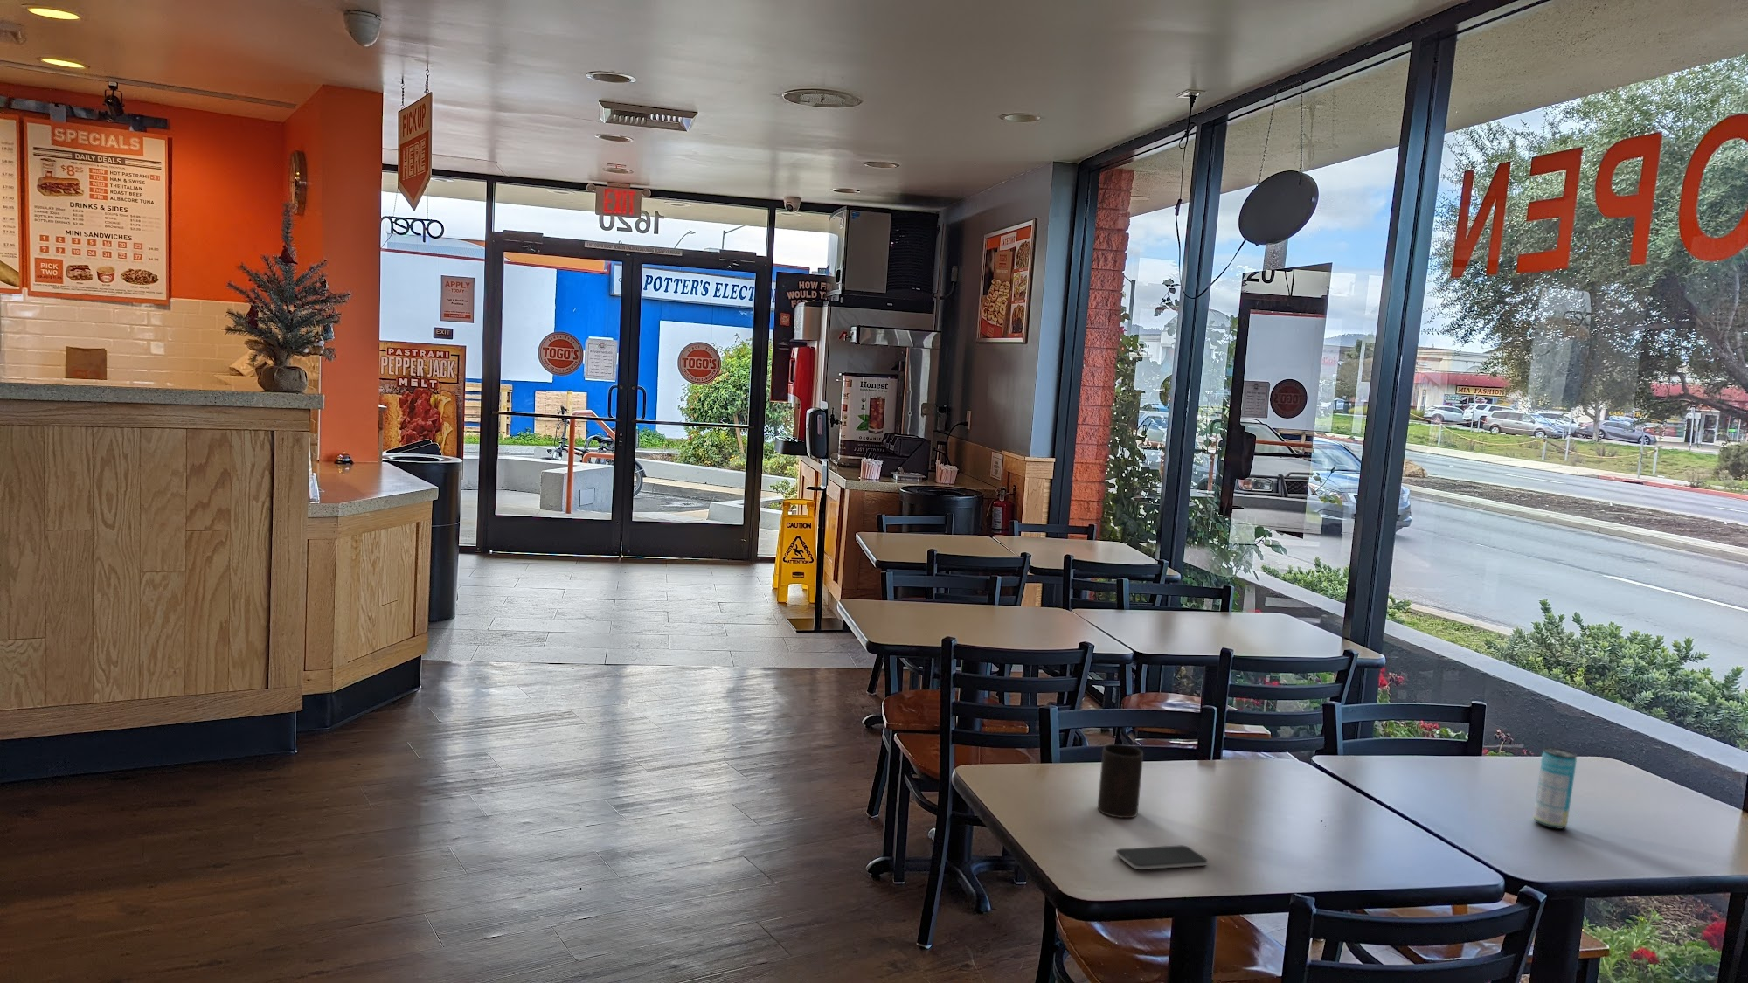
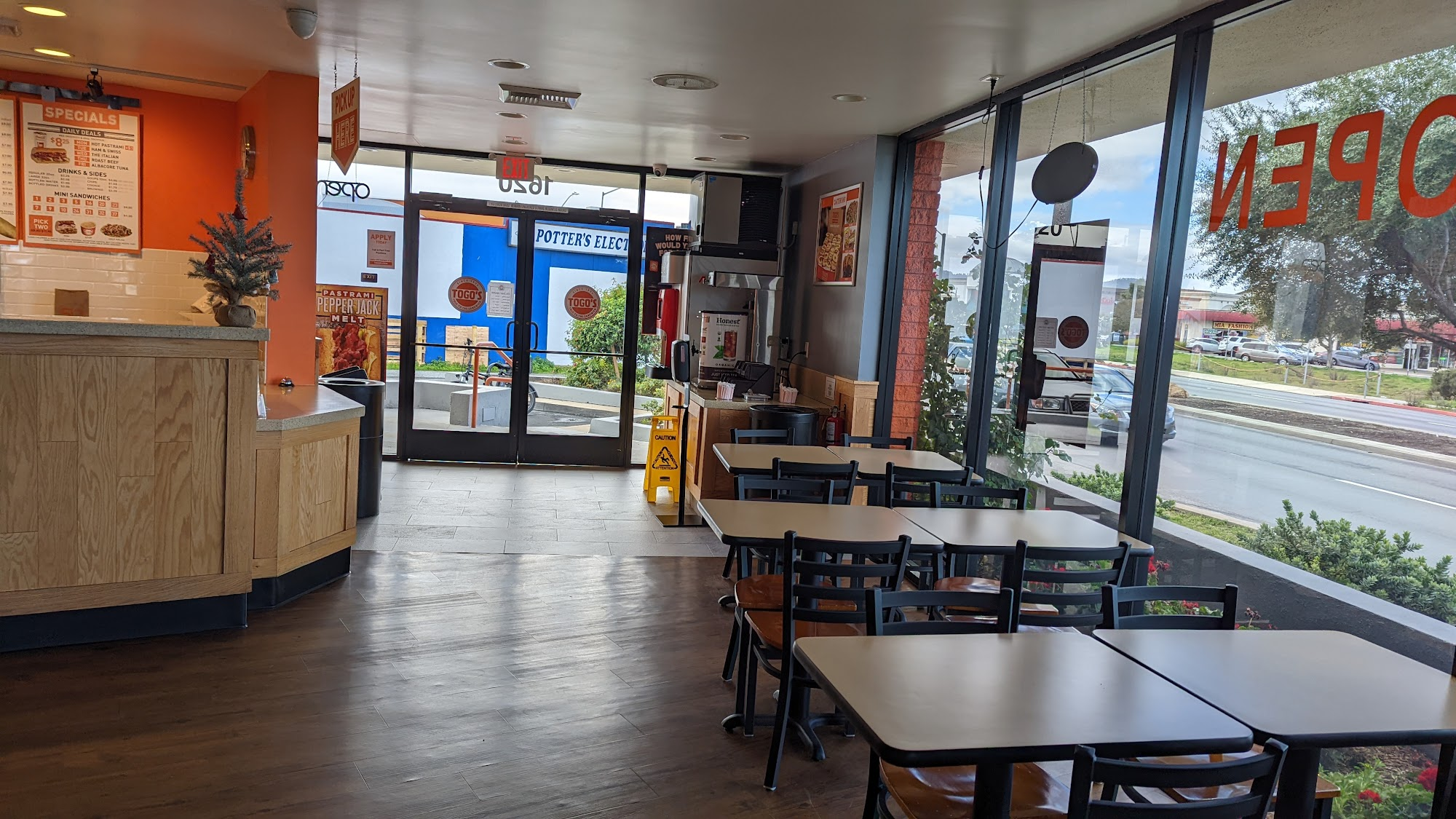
- cup [1097,744,1144,819]
- beverage can [1533,747,1578,831]
- smartphone [1115,845,1209,870]
